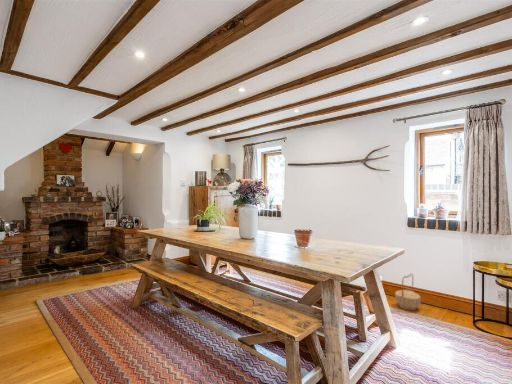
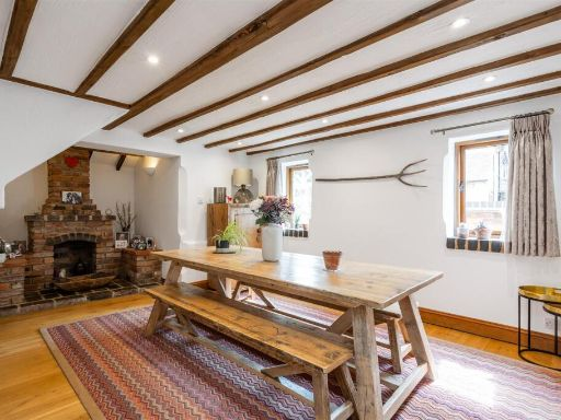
- basket [394,273,422,311]
